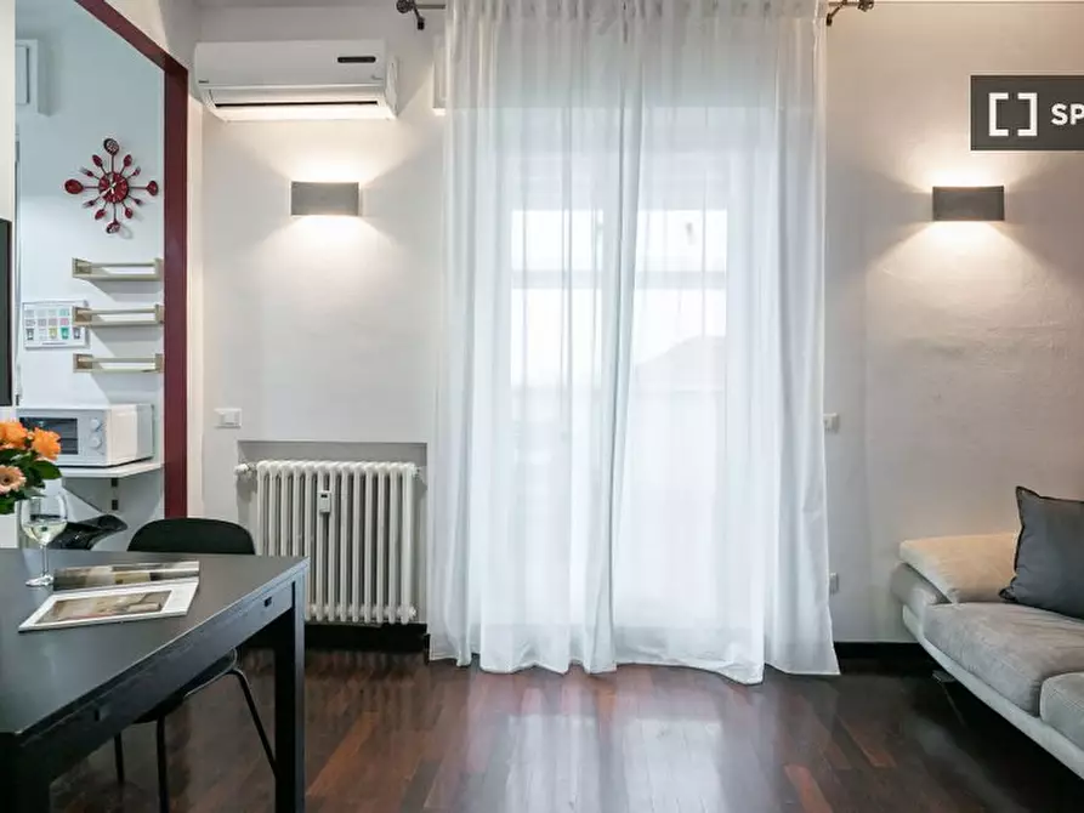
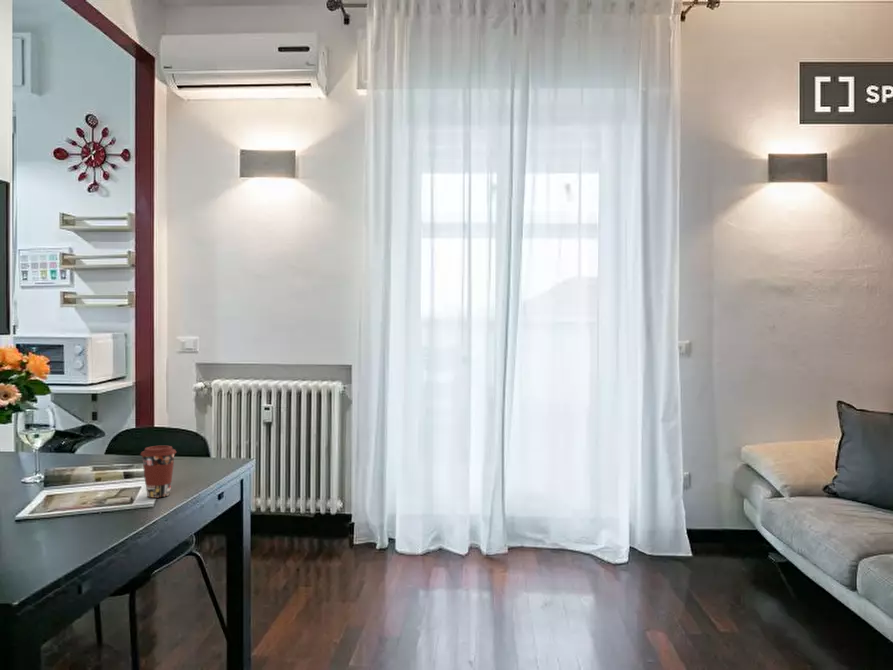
+ coffee cup [139,445,177,499]
